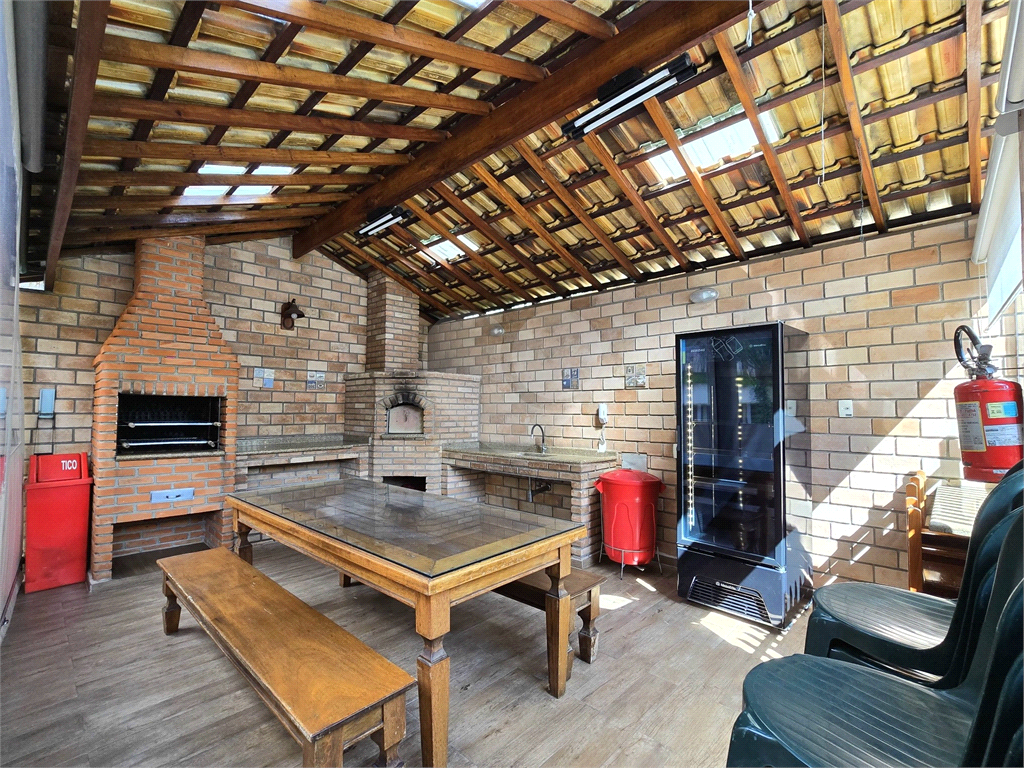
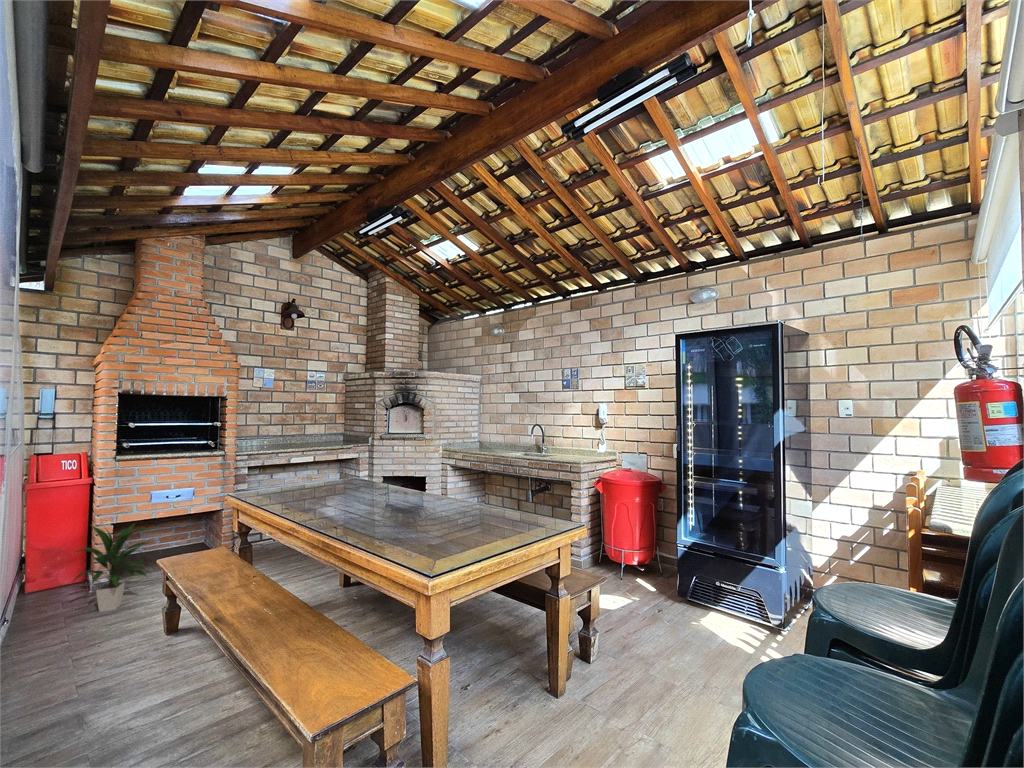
+ indoor plant [69,522,151,613]
